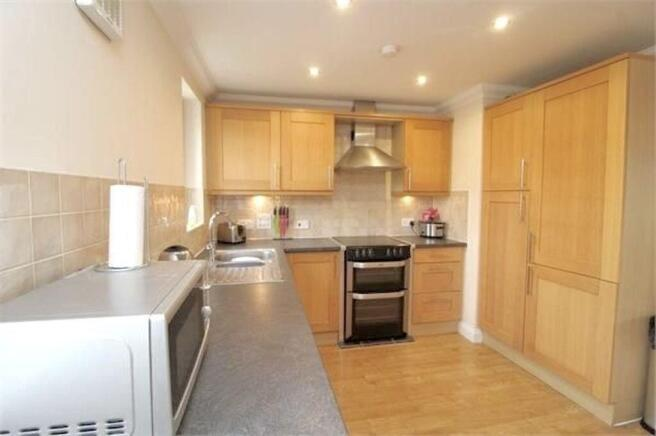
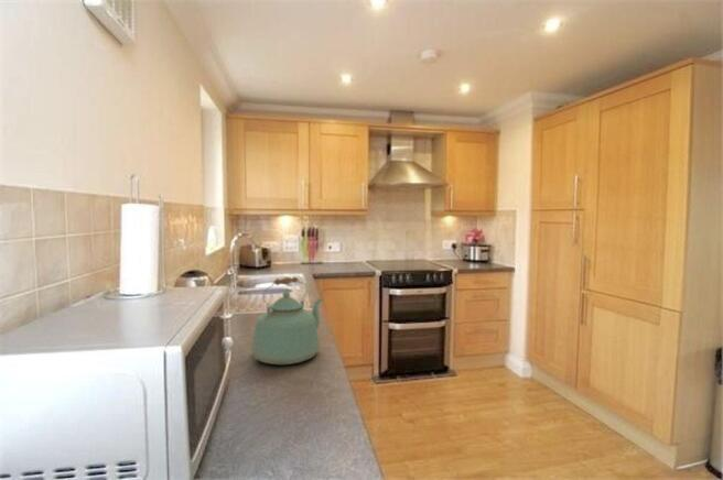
+ kettle [250,275,322,366]
